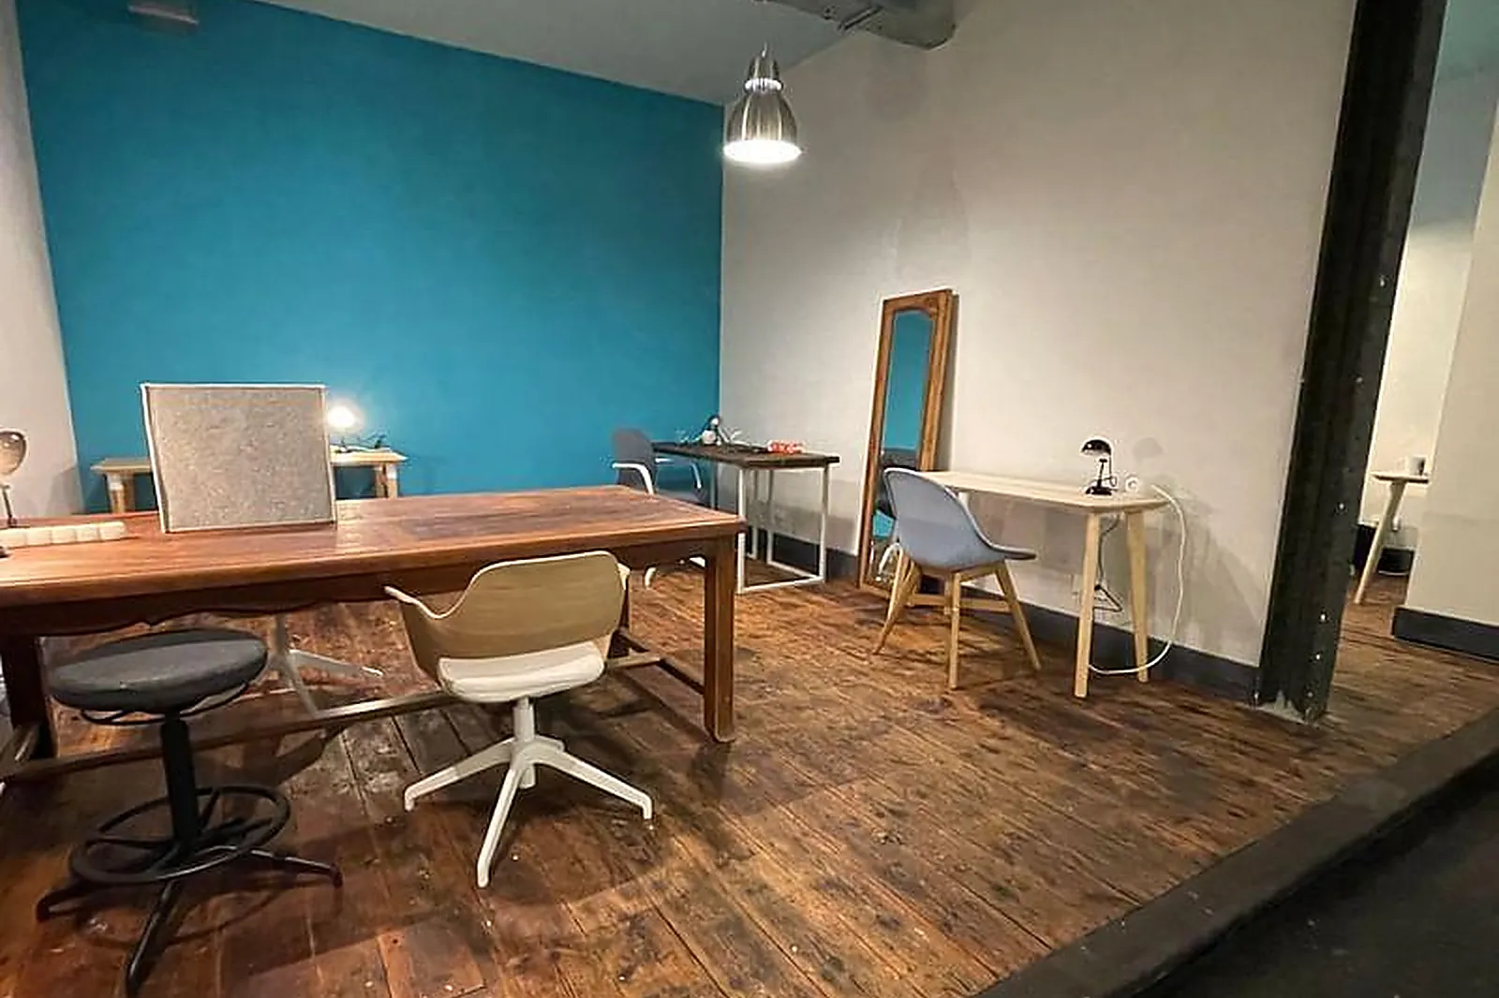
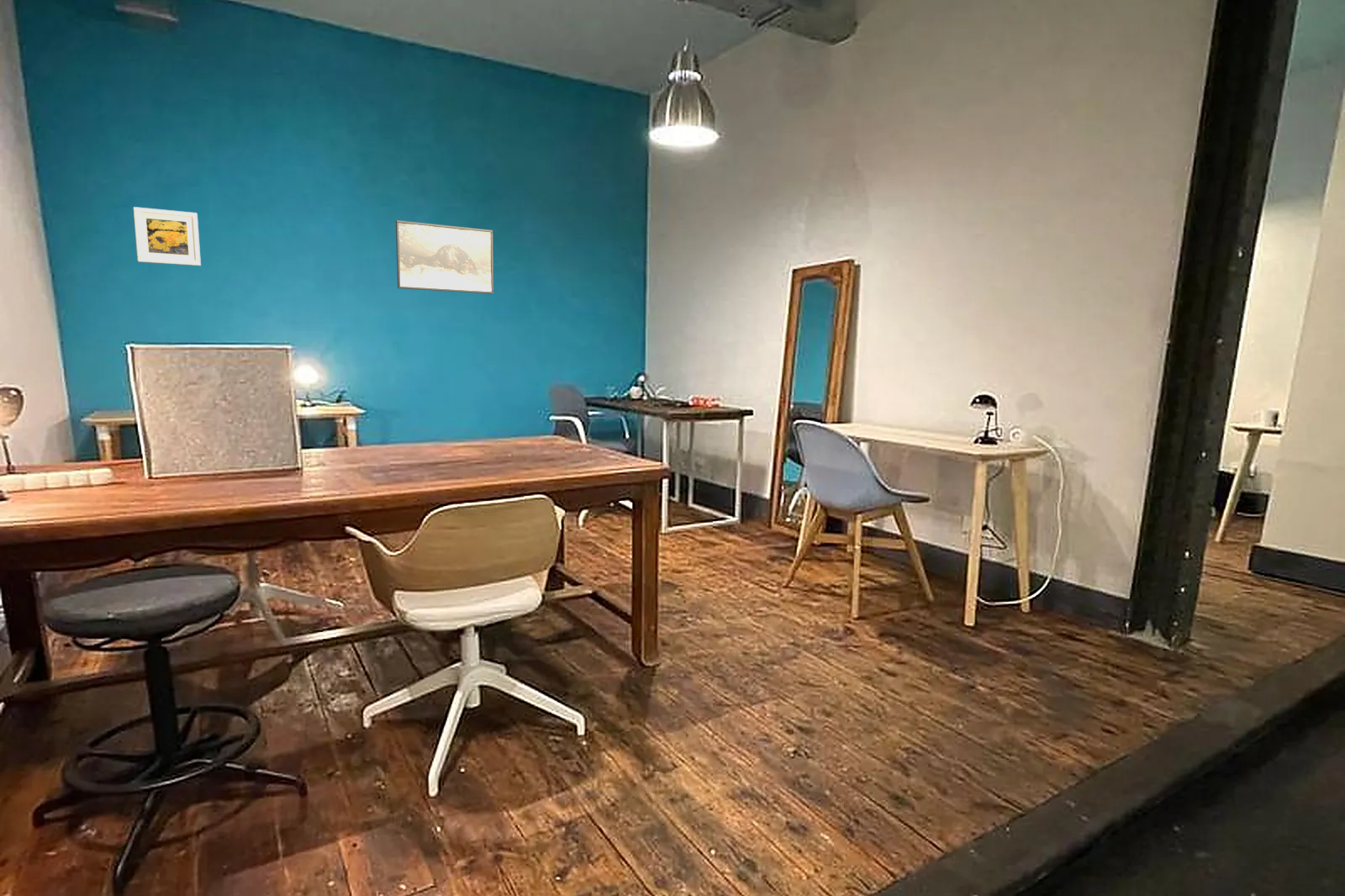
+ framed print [395,219,494,294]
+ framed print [133,206,202,266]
